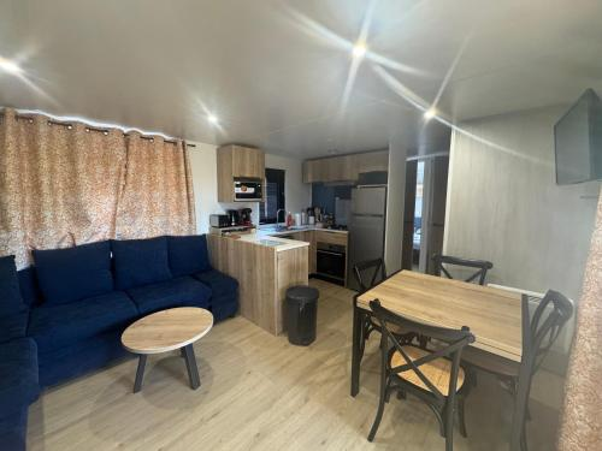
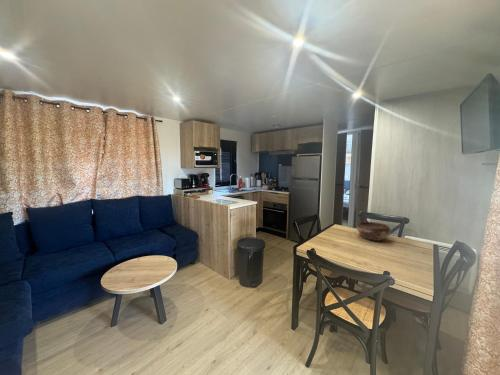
+ decorative bowl [356,221,392,242]
